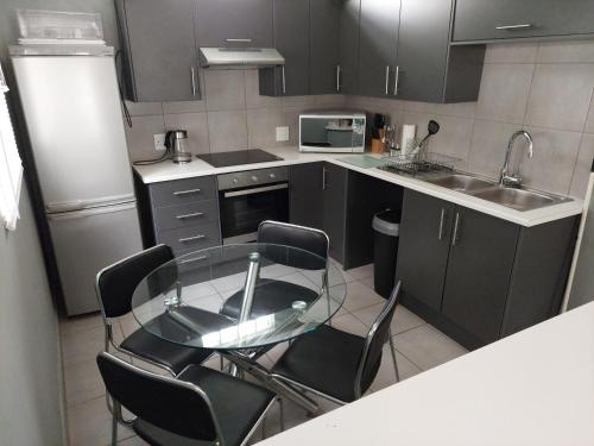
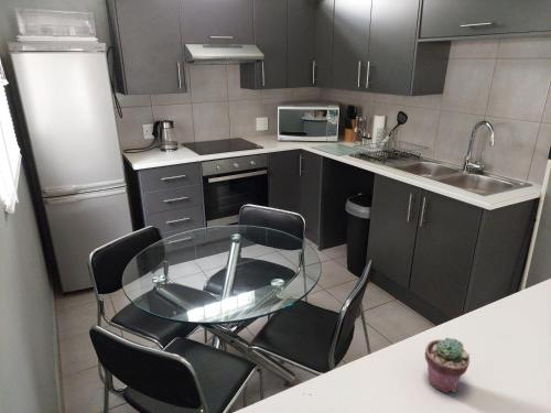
+ potted succulent [424,337,471,394]
